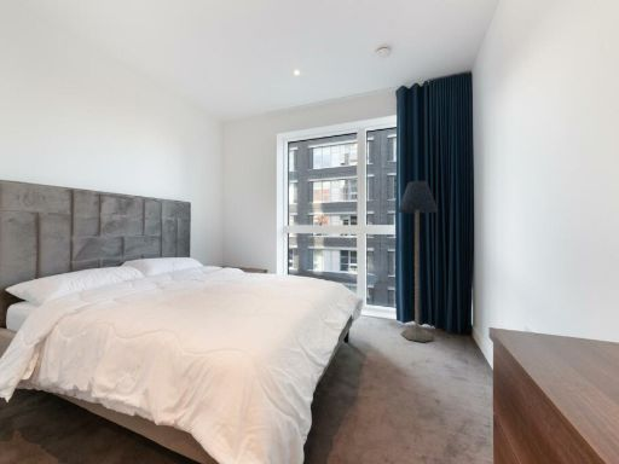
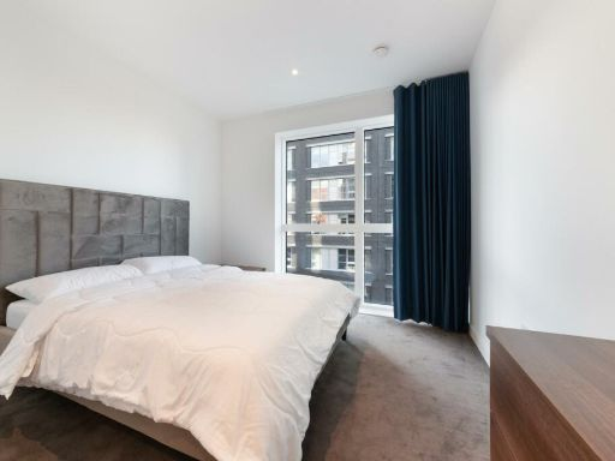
- floor lamp [397,180,439,343]
